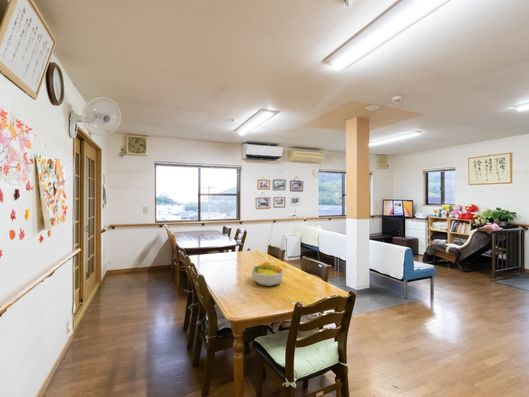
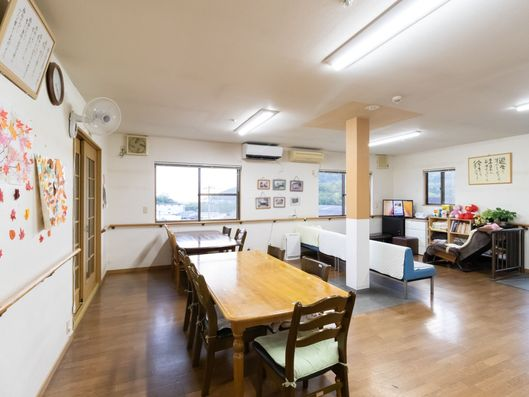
- fruit bowl [250,260,284,287]
